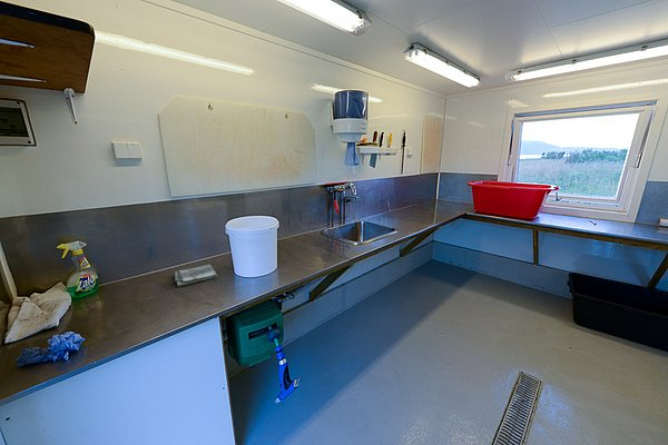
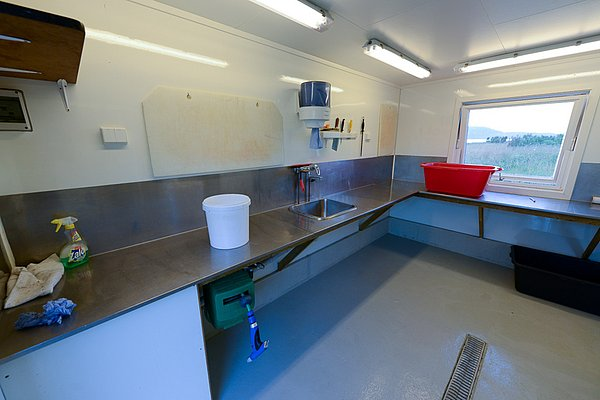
- dish towel [174,264,218,287]
